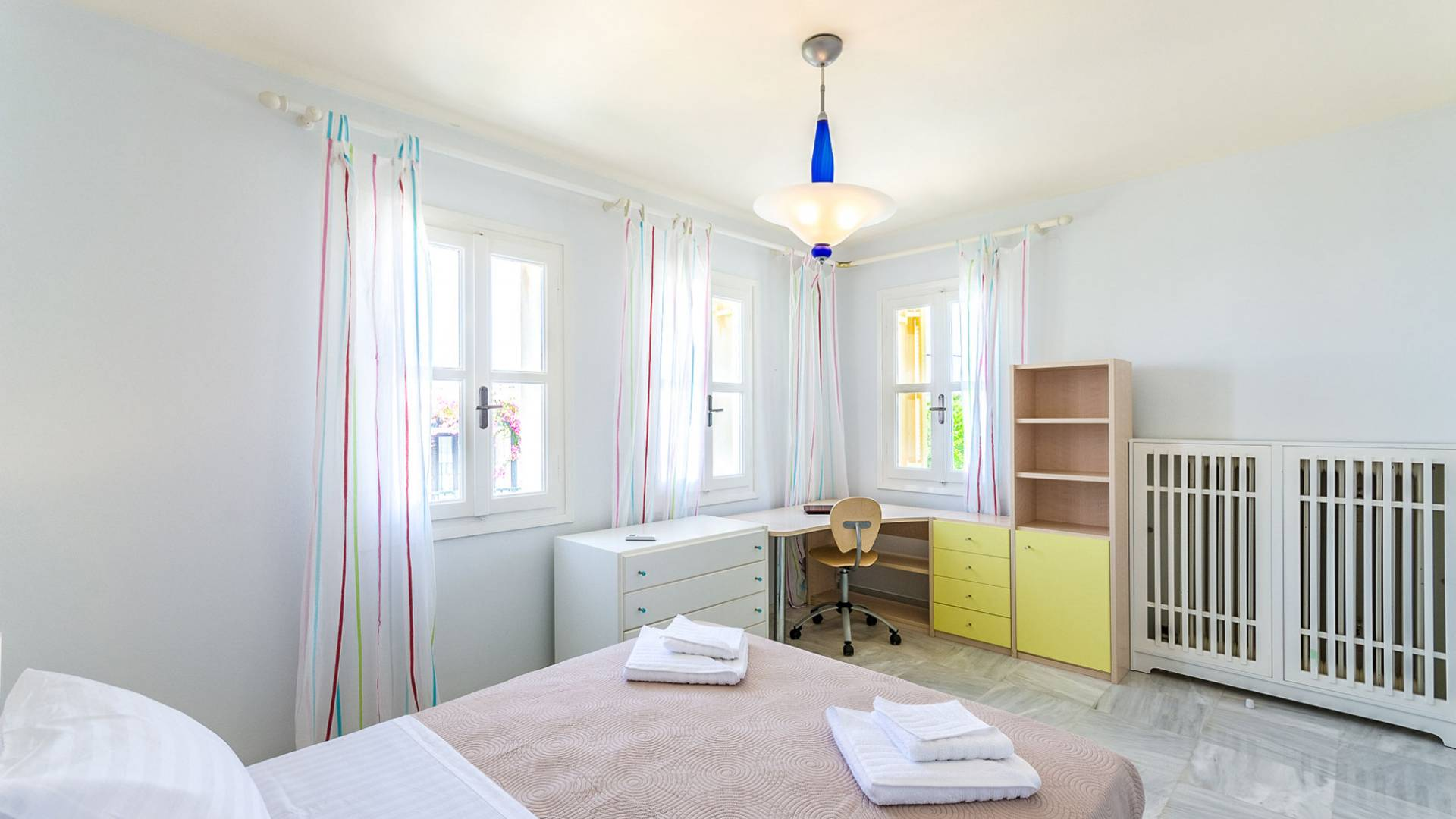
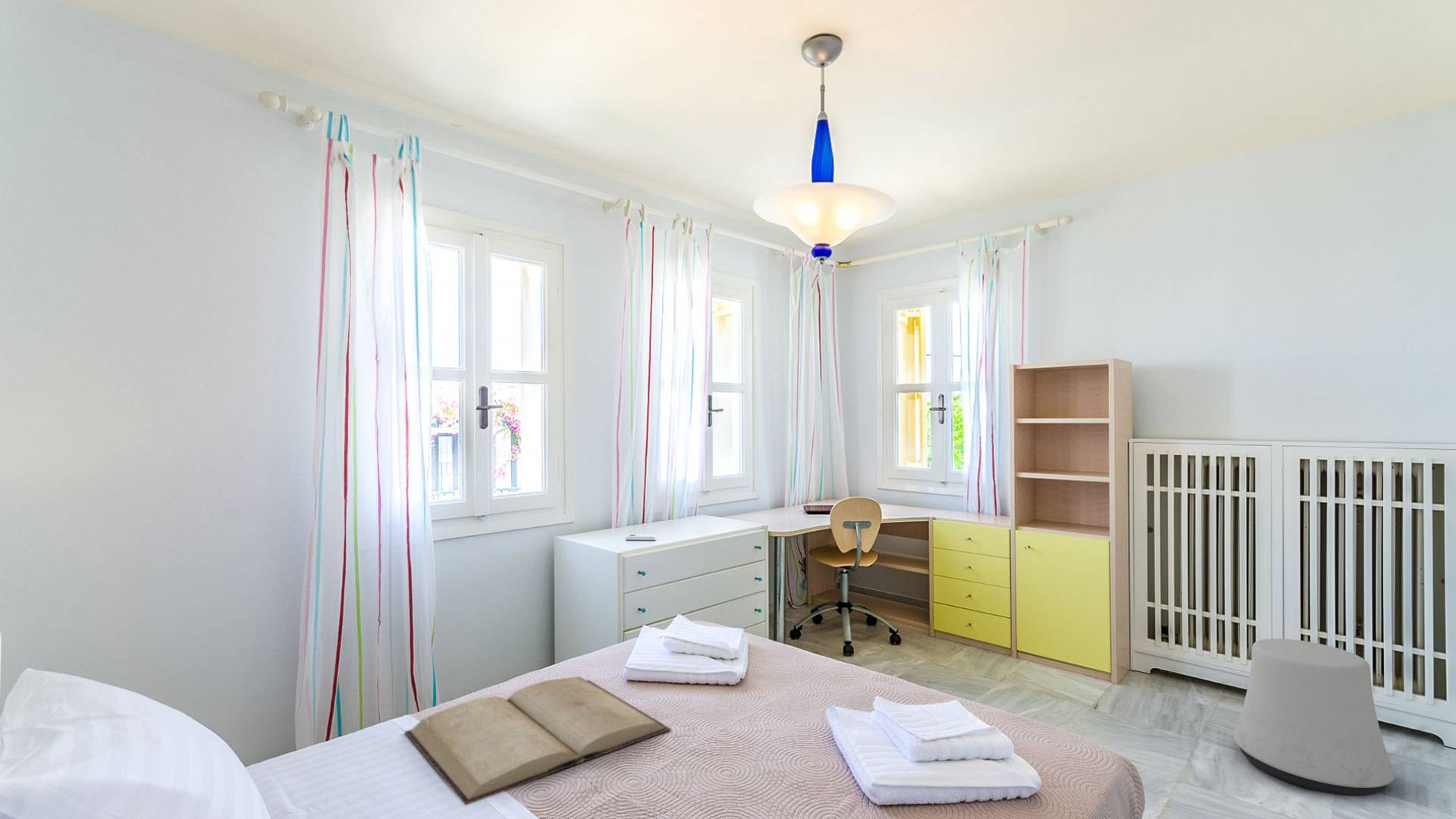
+ stool [1232,638,1395,797]
+ book [404,676,672,806]
